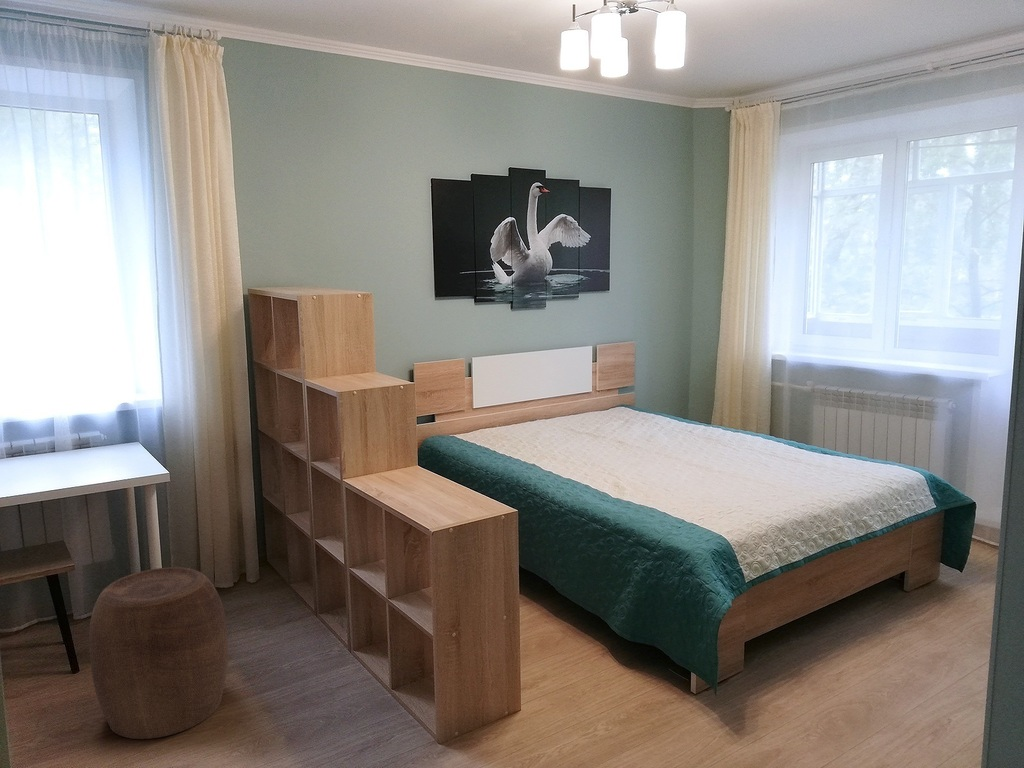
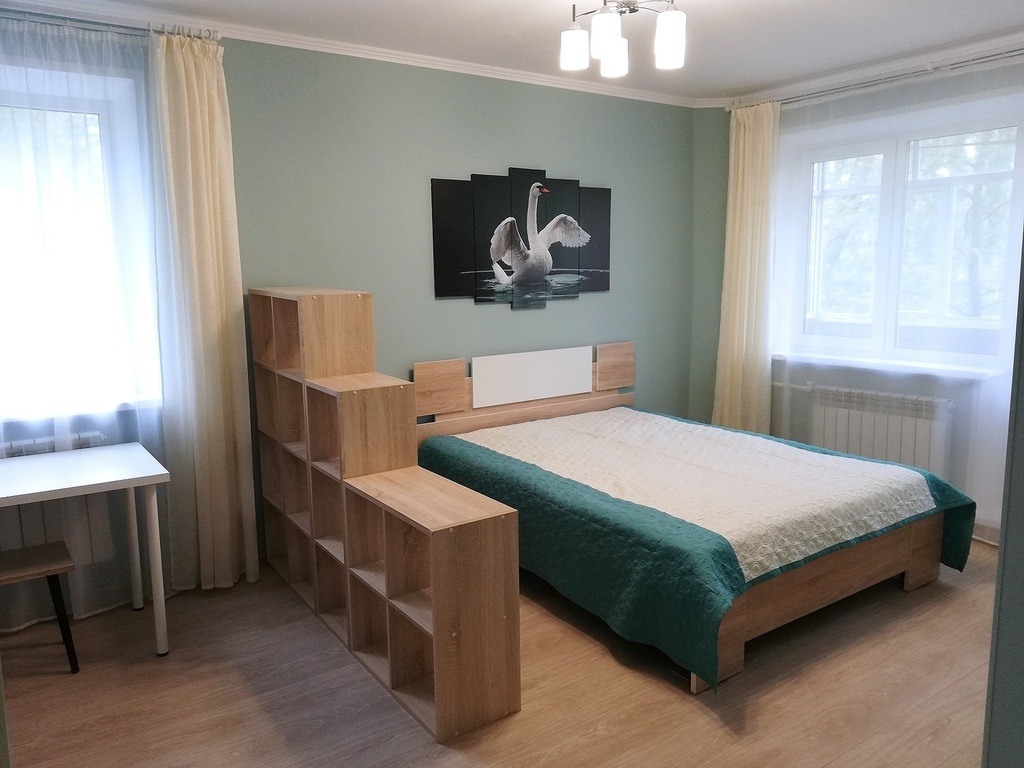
- stool [88,566,229,740]
